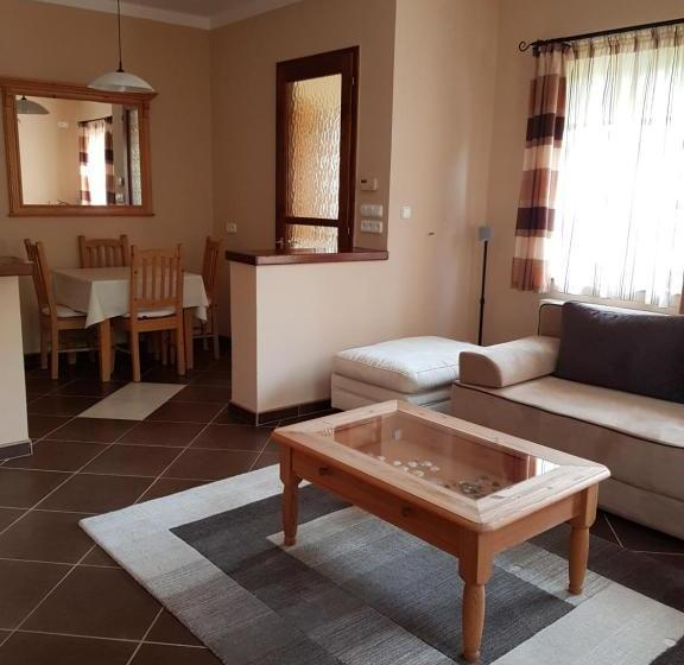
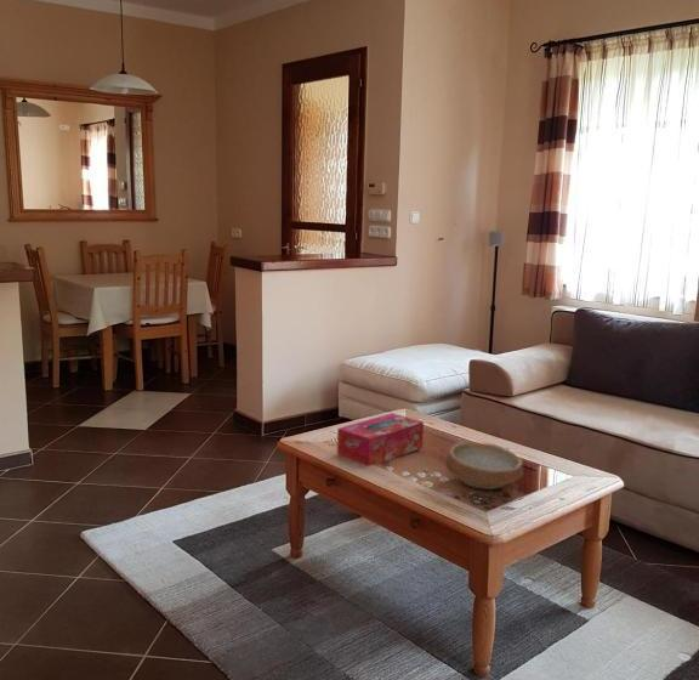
+ tissue box [336,412,425,467]
+ bowl [444,441,524,491]
